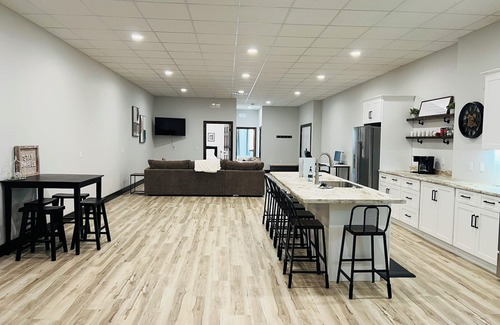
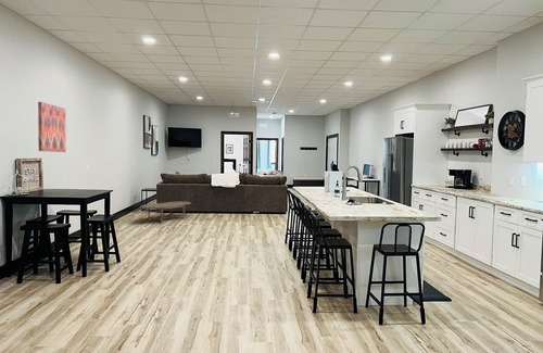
+ coffee table [139,201,192,224]
+ wall art [37,101,67,153]
